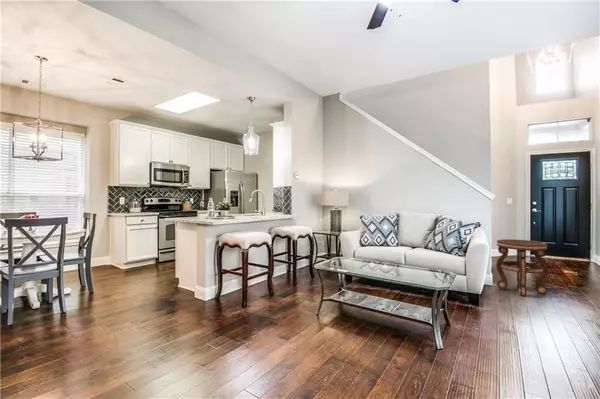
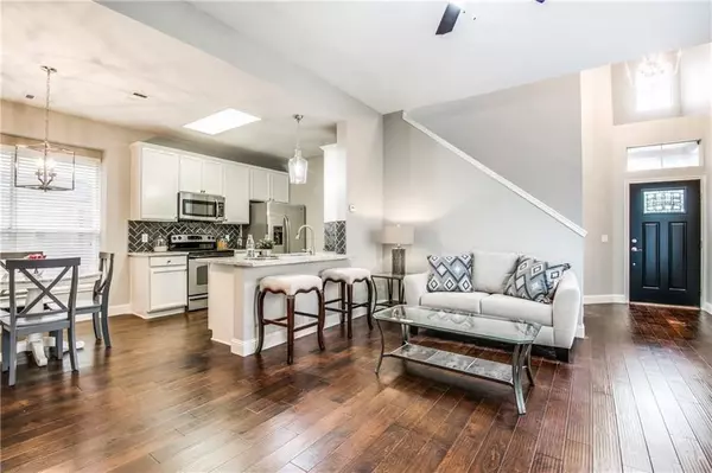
- side table [495,238,549,297]
